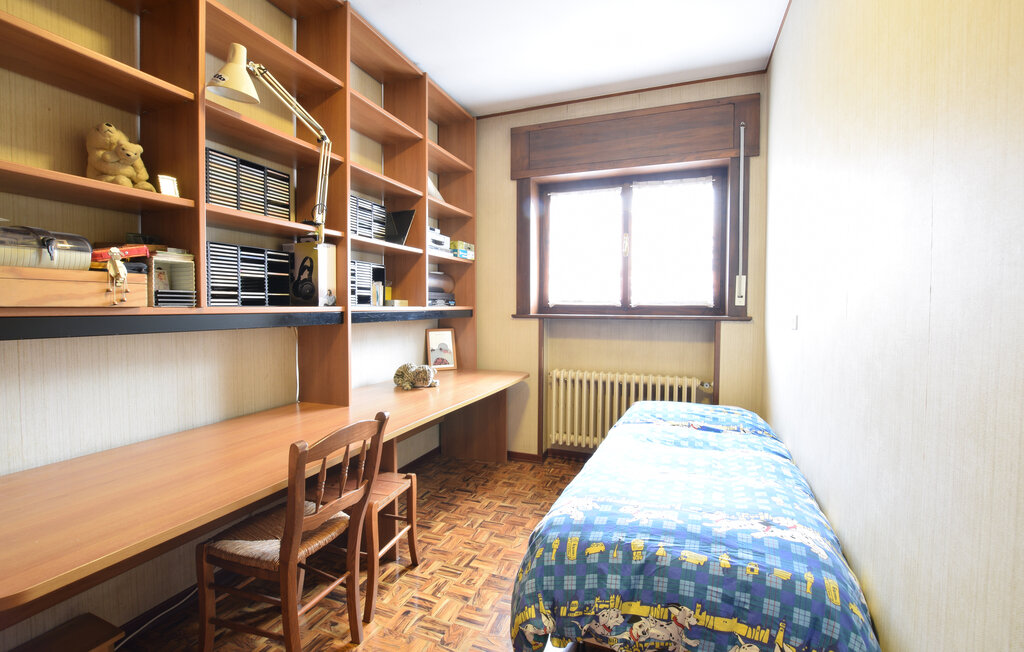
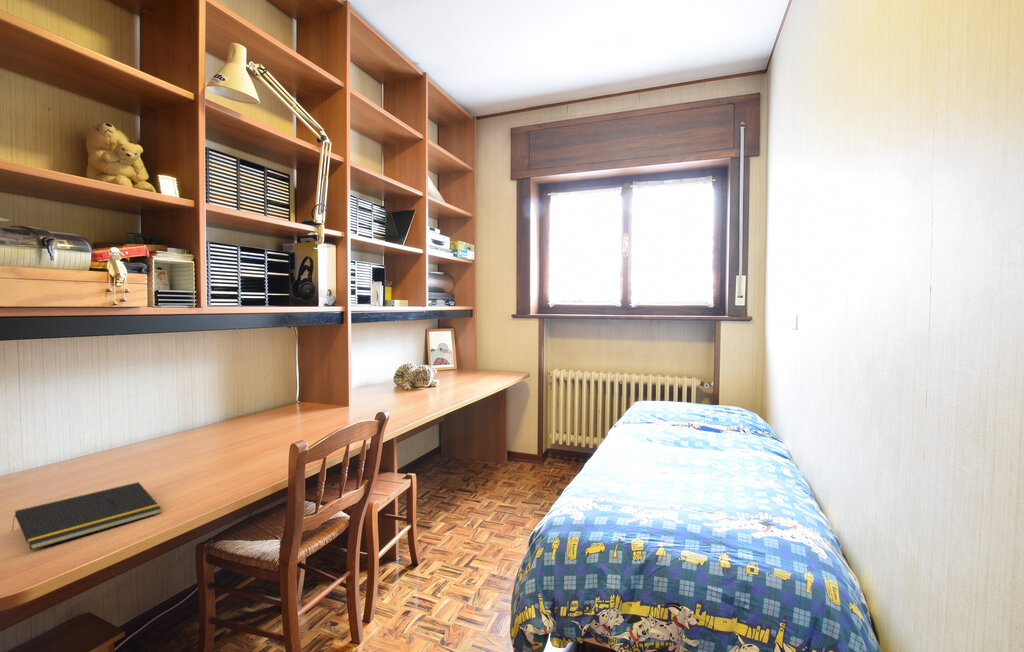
+ notepad [10,481,162,551]
